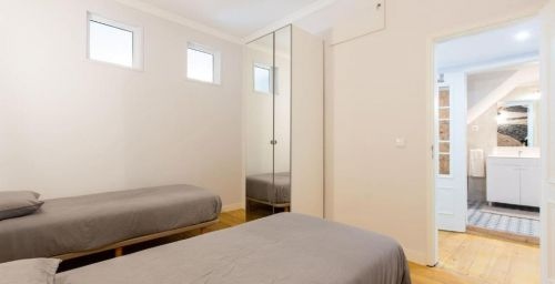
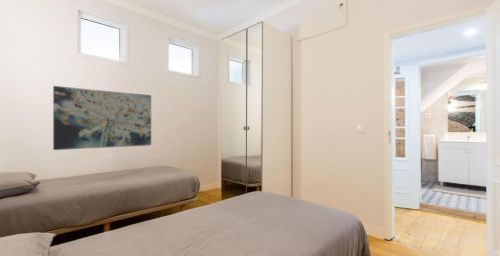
+ wall art [52,85,152,151]
